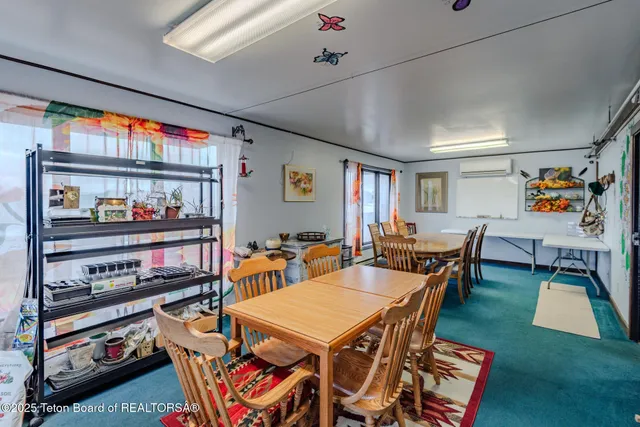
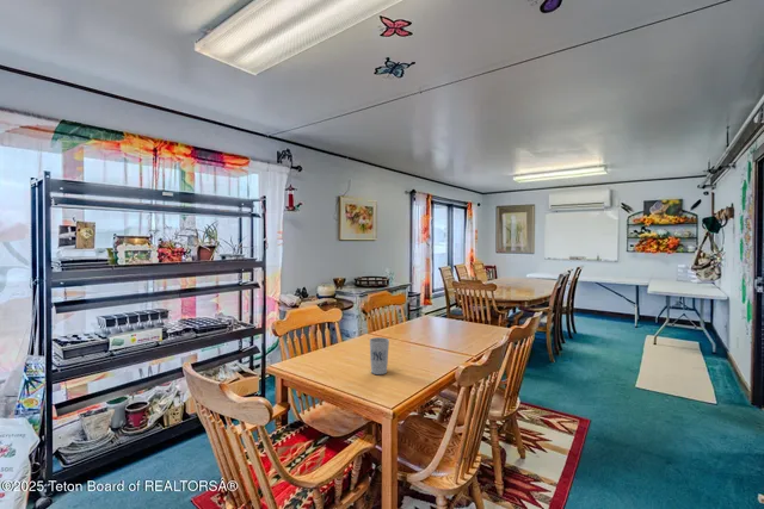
+ cup [369,336,390,375]
